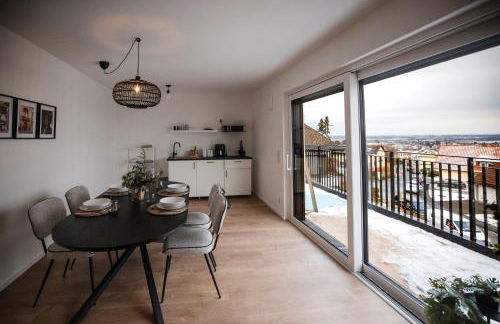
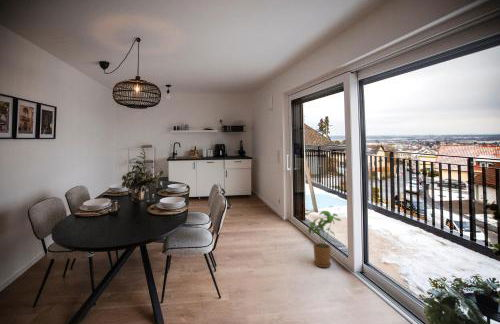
+ house plant [307,210,343,268]
